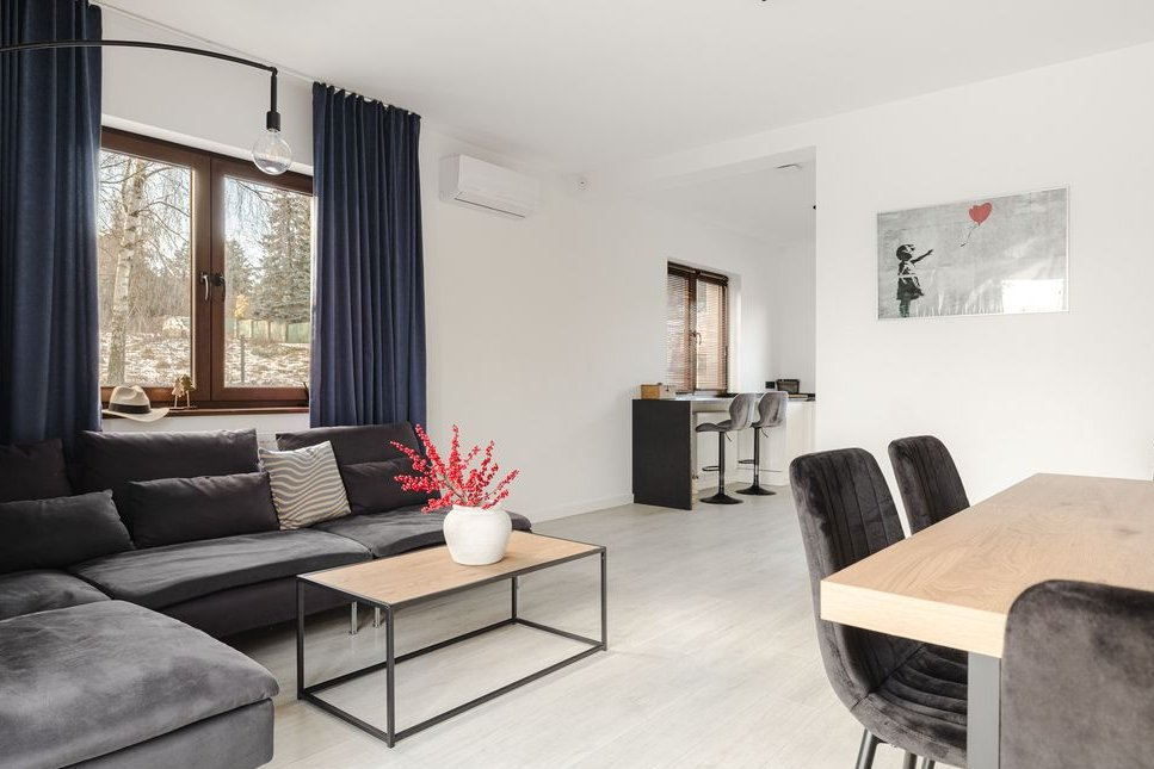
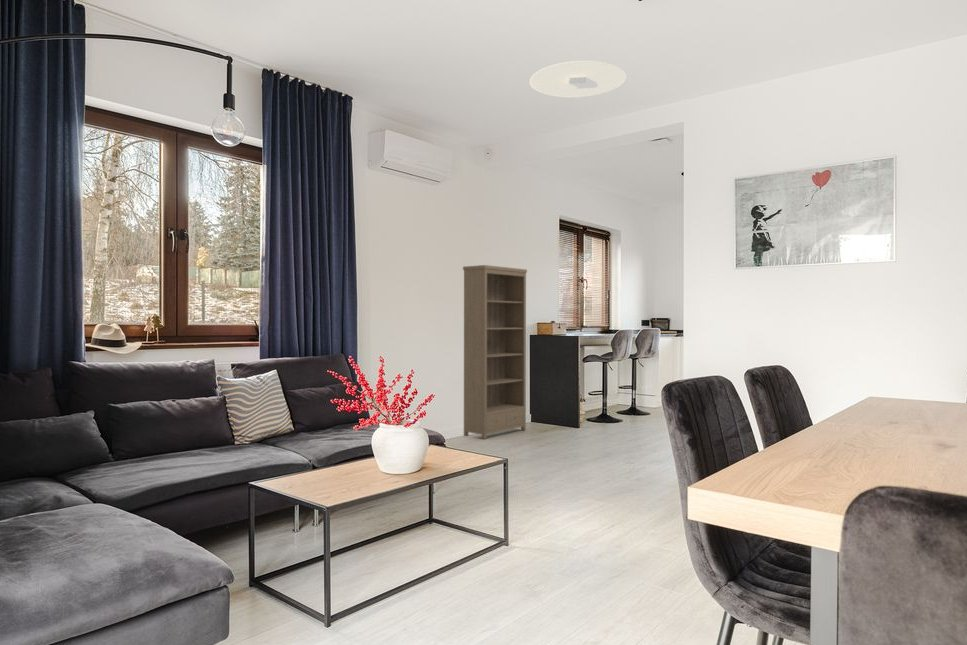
+ bookshelf [462,264,528,440]
+ ceiling light [529,60,627,99]
